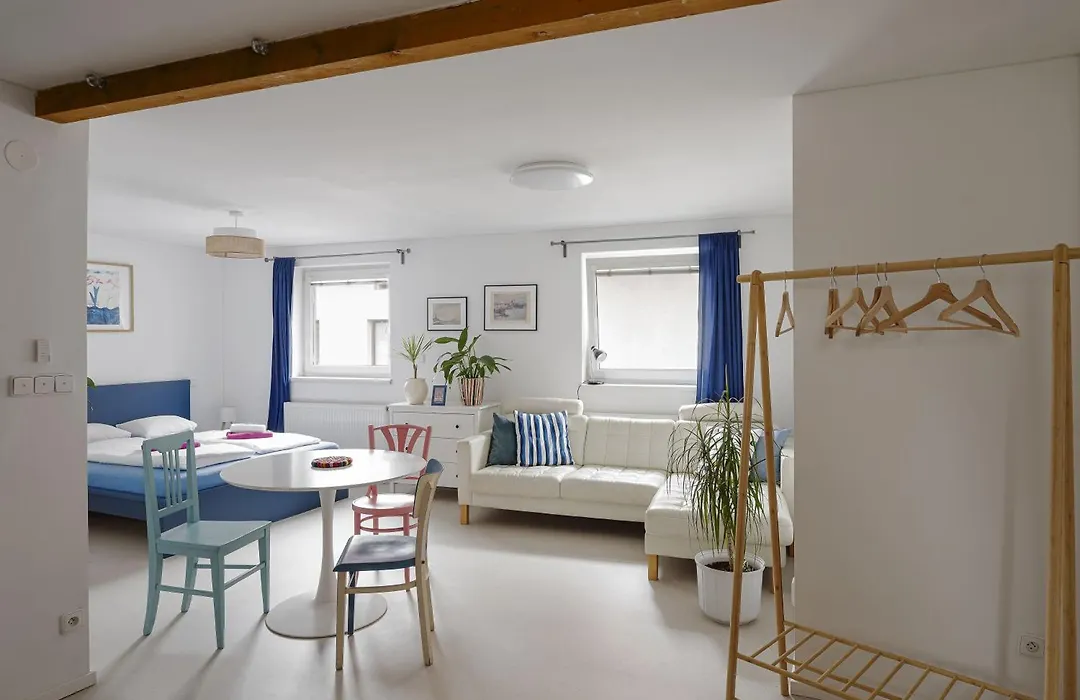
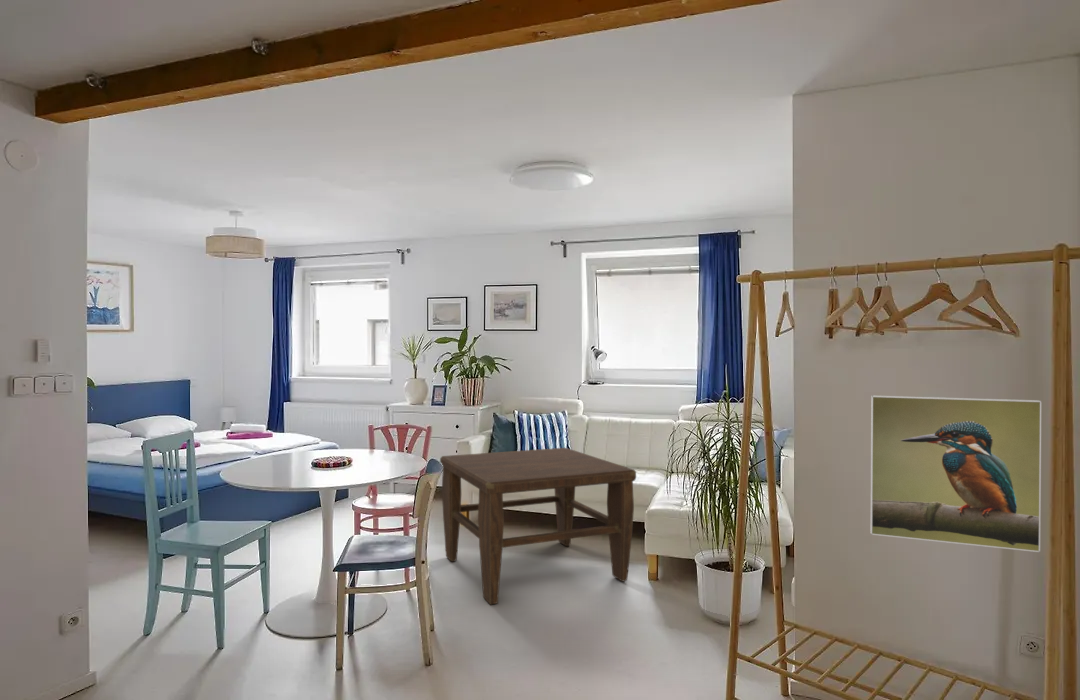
+ coffee table [439,447,637,606]
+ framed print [869,394,1042,553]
